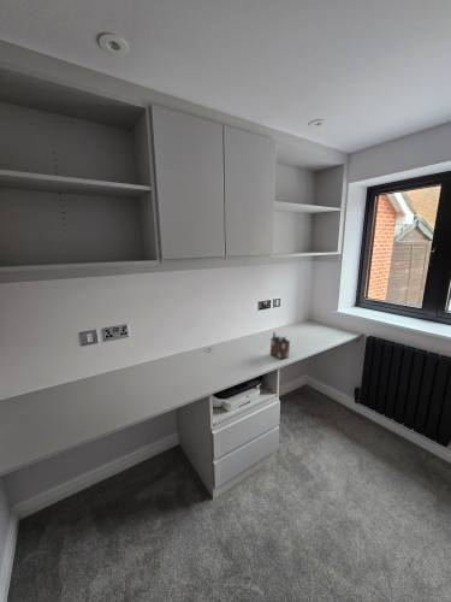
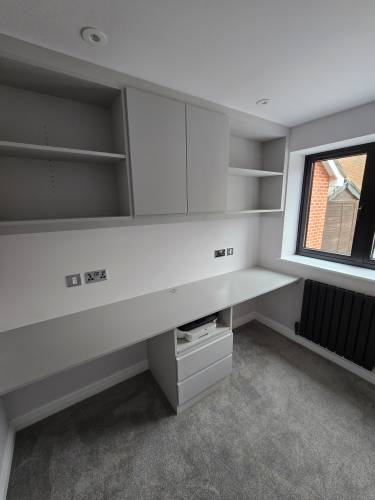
- desk organizer [269,331,291,360]
